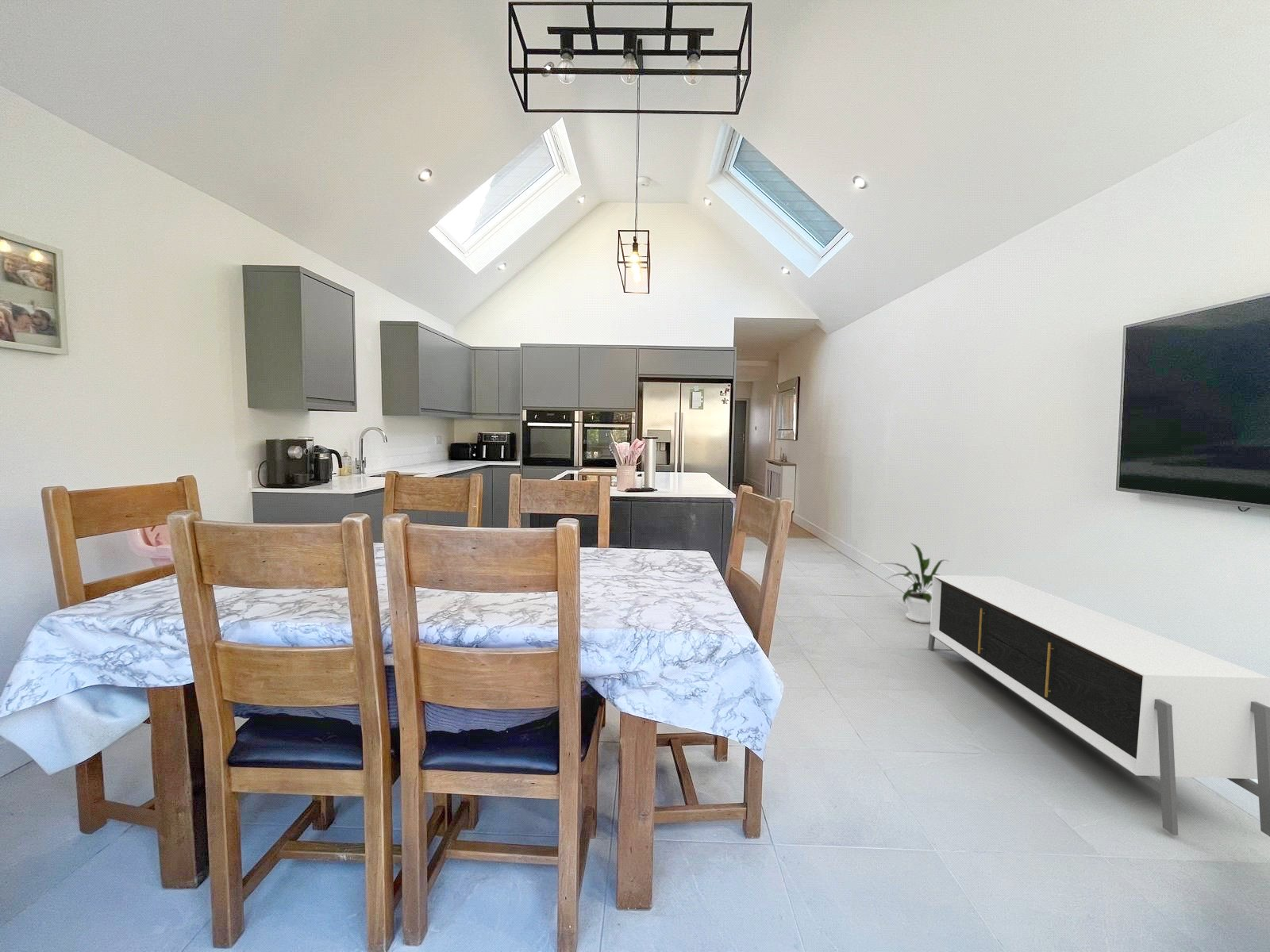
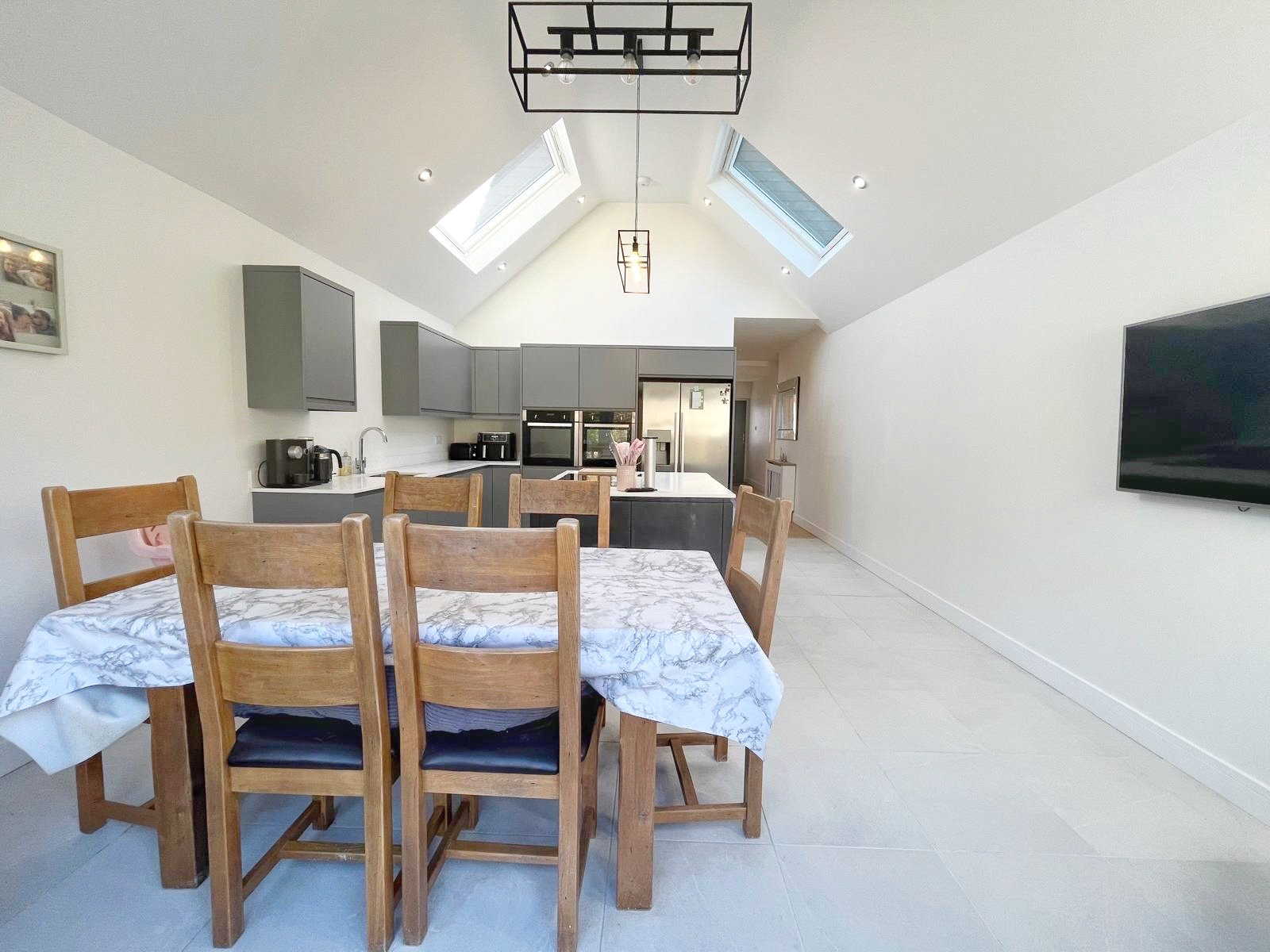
- house plant [879,542,950,624]
- media console [927,574,1270,837]
